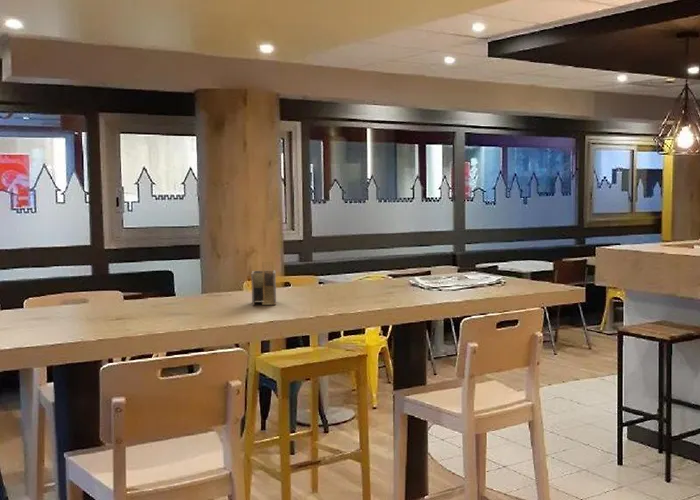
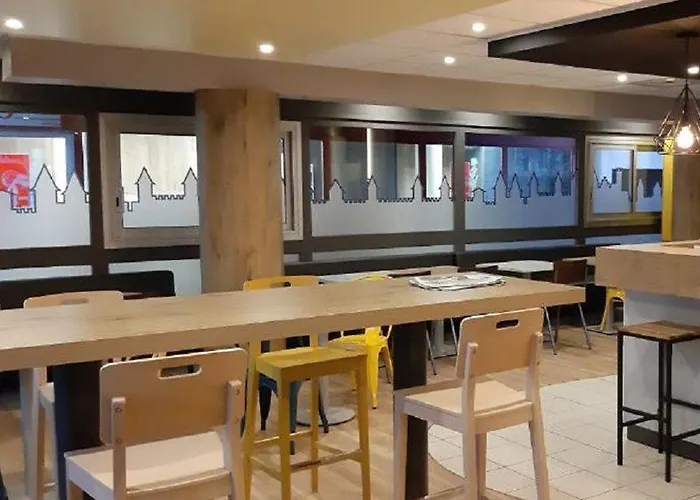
- napkin holder [250,260,277,306]
